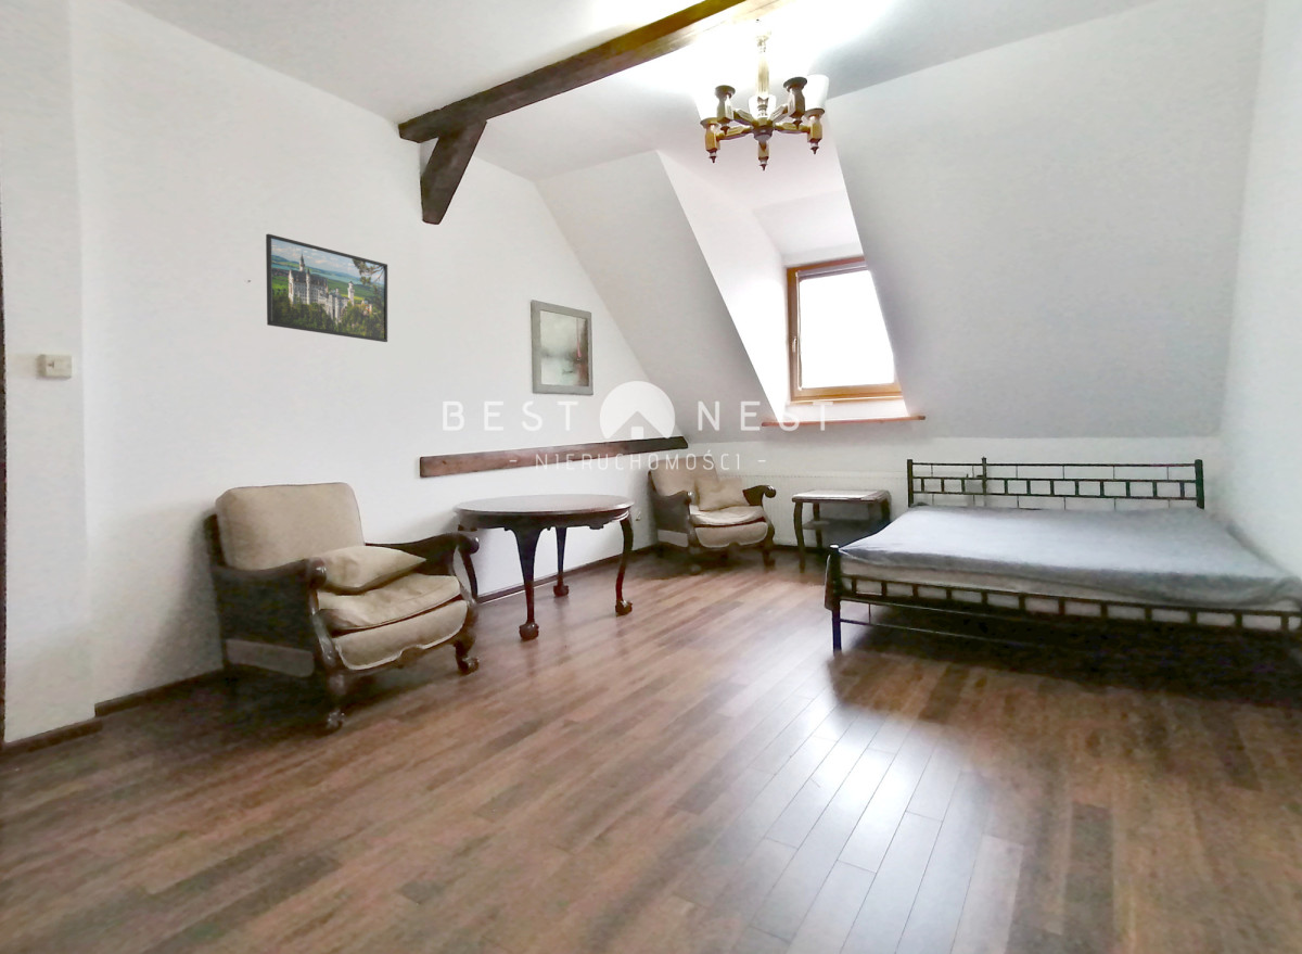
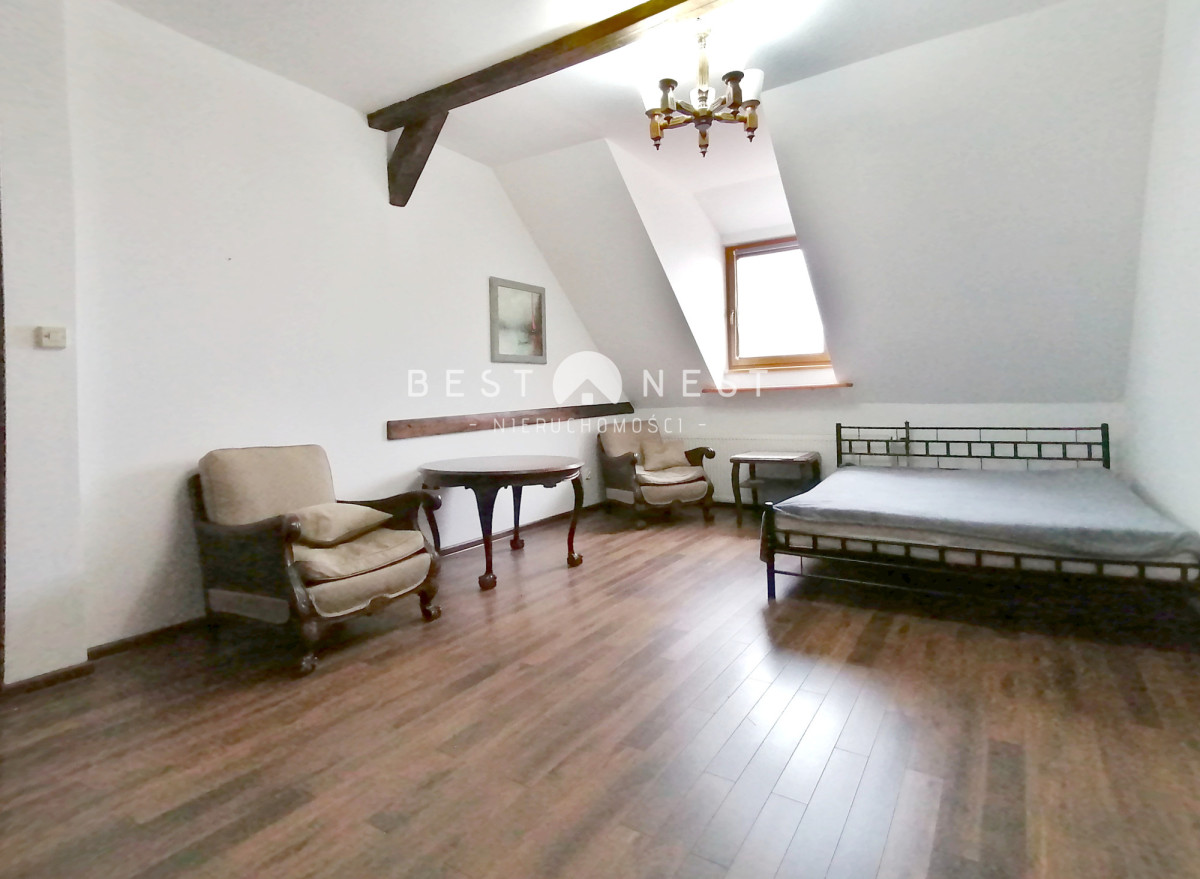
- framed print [265,232,388,343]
